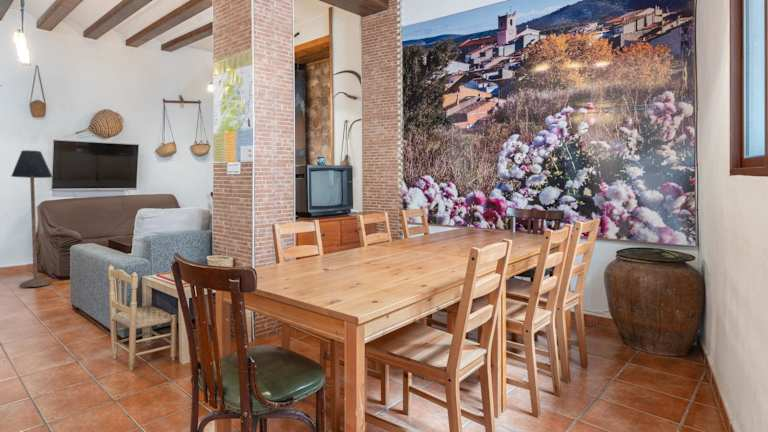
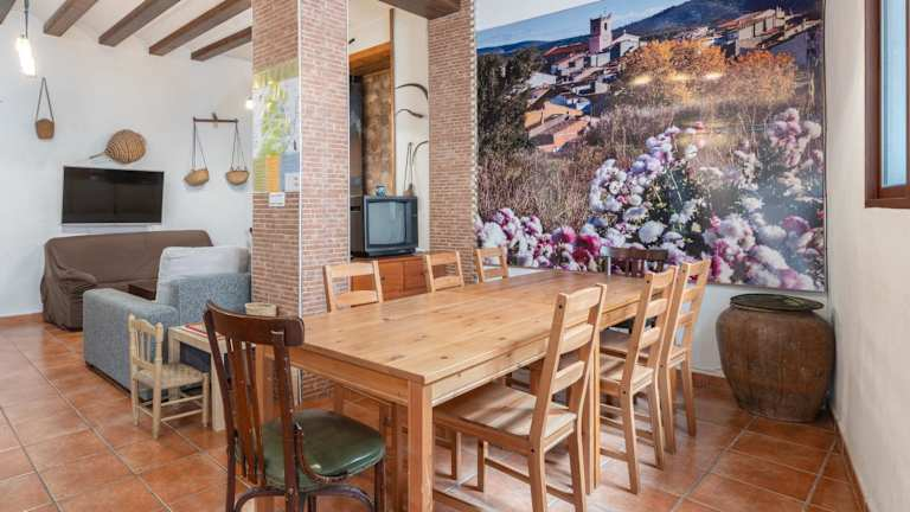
- floor lamp [11,149,53,288]
